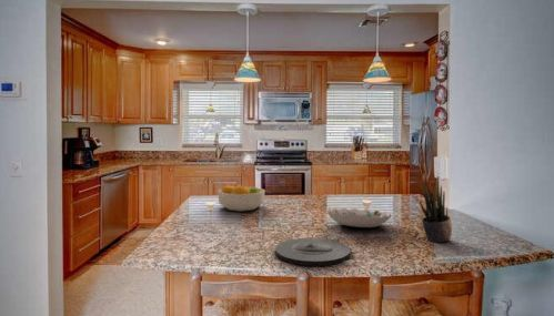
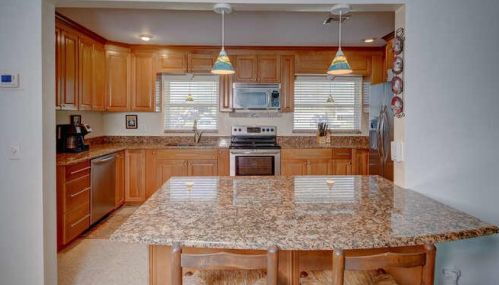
- decorative bowl [325,206,393,228]
- potted plant [417,174,453,244]
- plate [274,237,351,266]
- fruit bowl [216,184,266,213]
